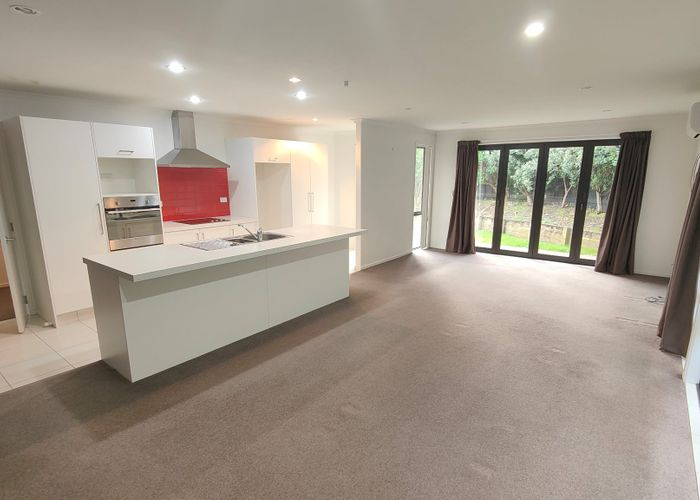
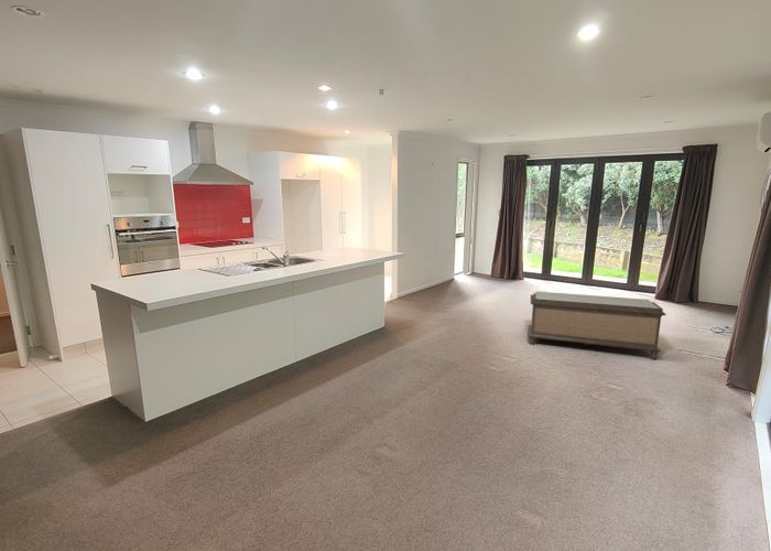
+ bench [528,291,667,360]
